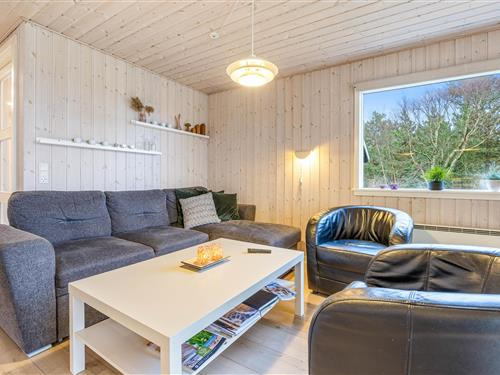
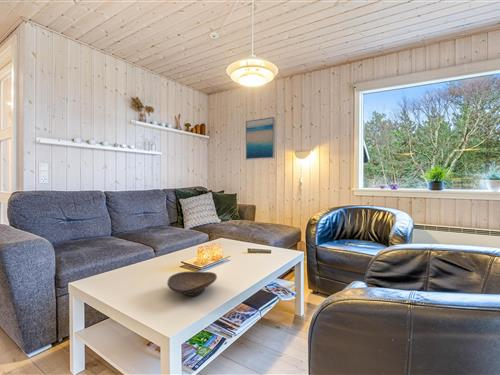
+ decorative bowl [167,271,218,297]
+ wall art [245,116,276,161]
